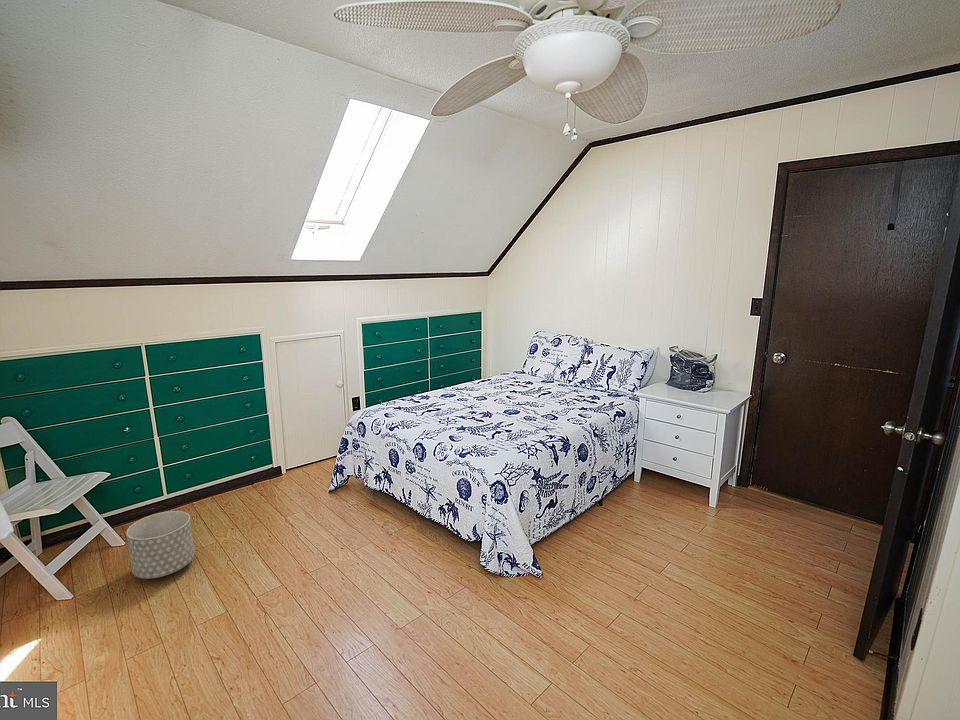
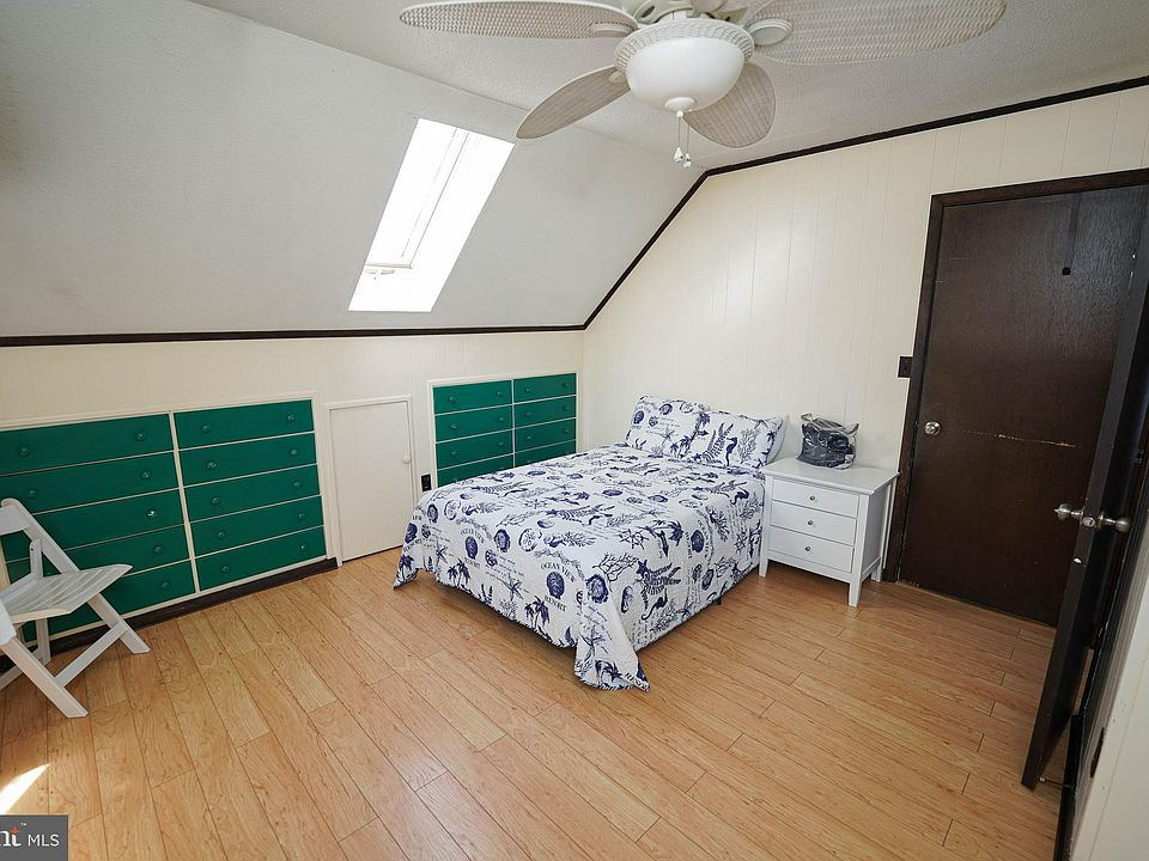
- planter [125,510,196,580]
